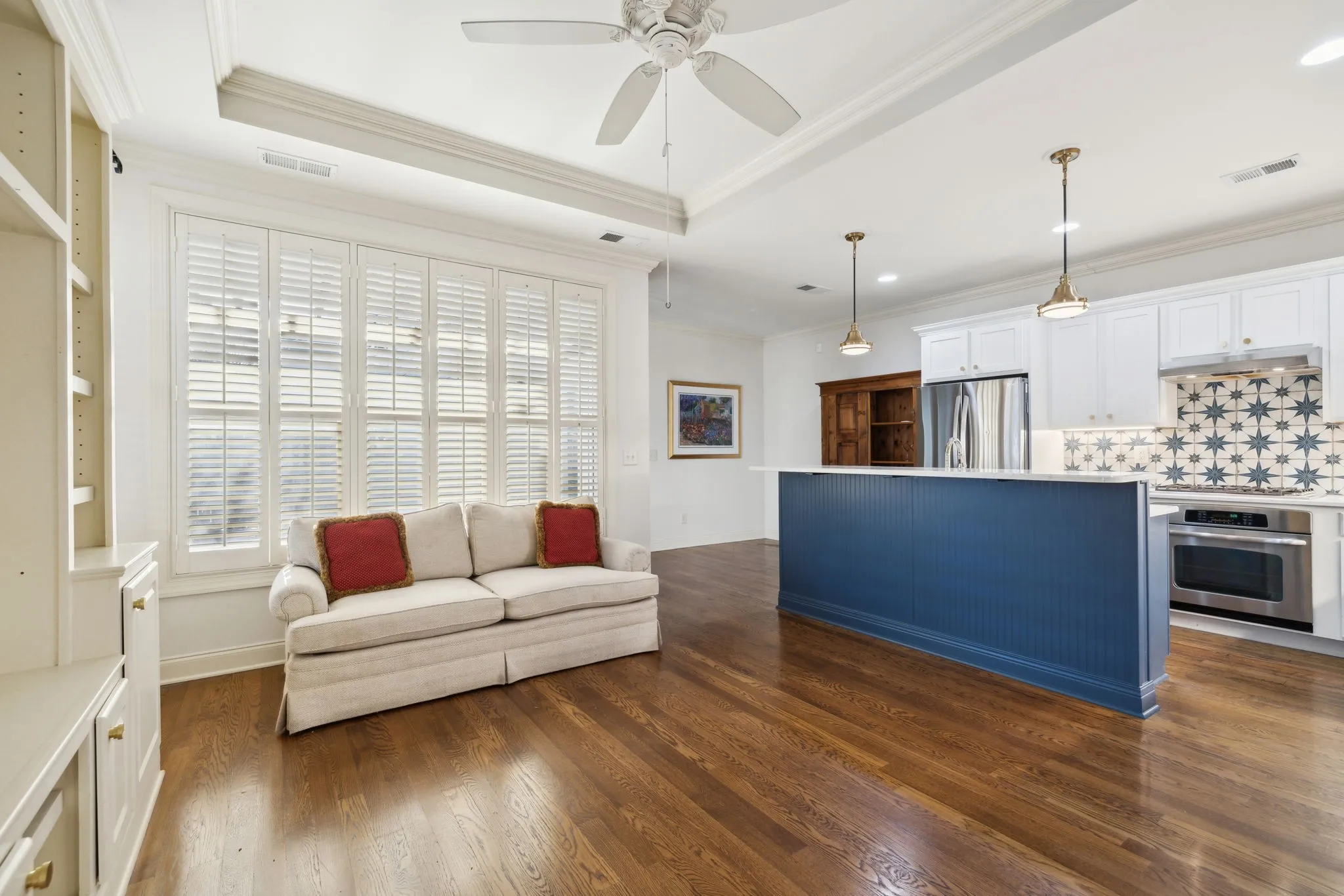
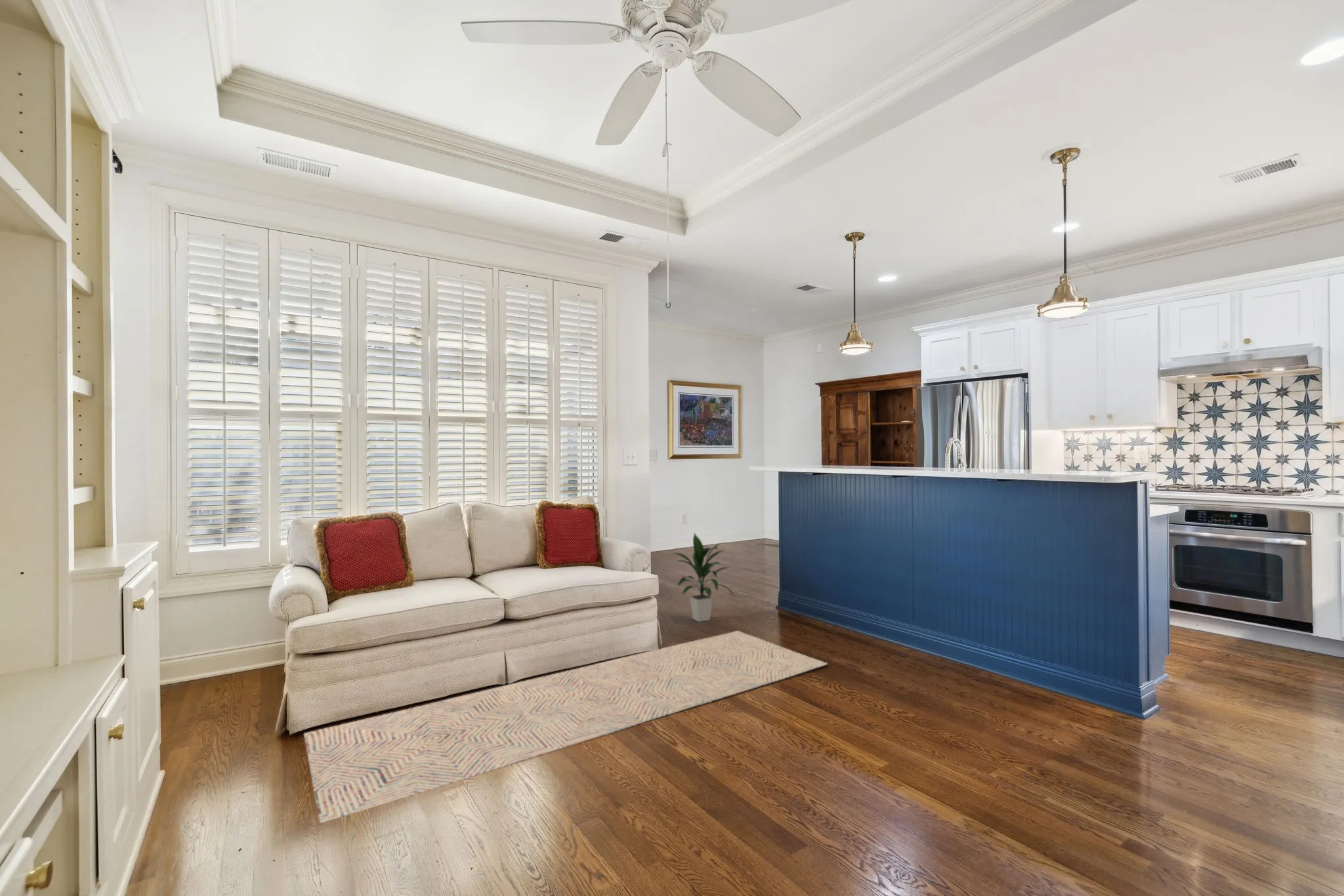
+ indoor plant [669,532,735,622]
+ rug [303,630,828,824]
